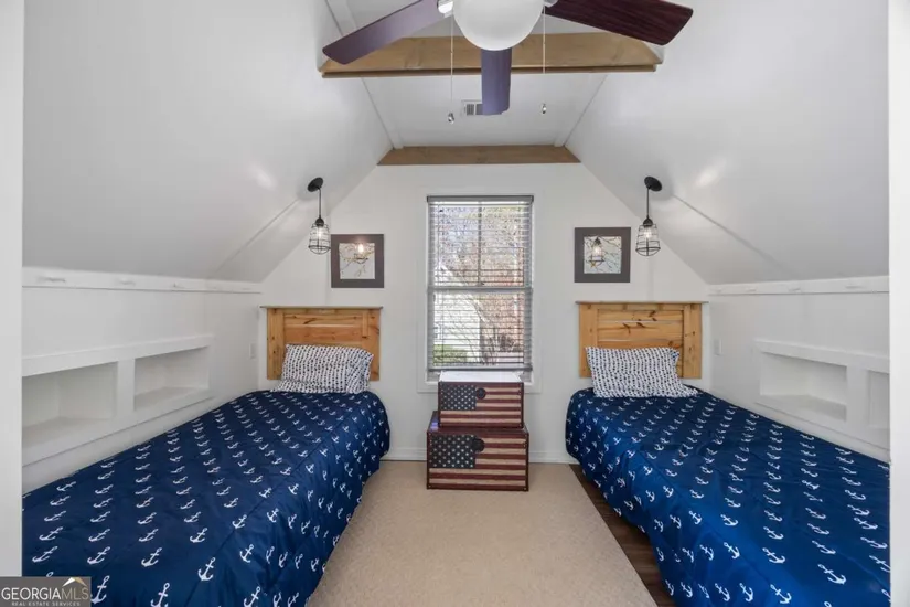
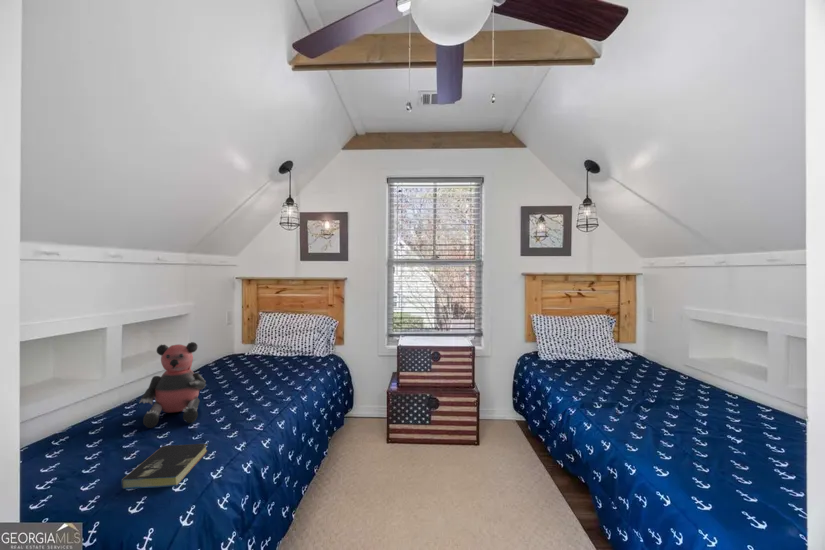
+ book [120,443,209,490]
+ bear [139,341,207,429]
